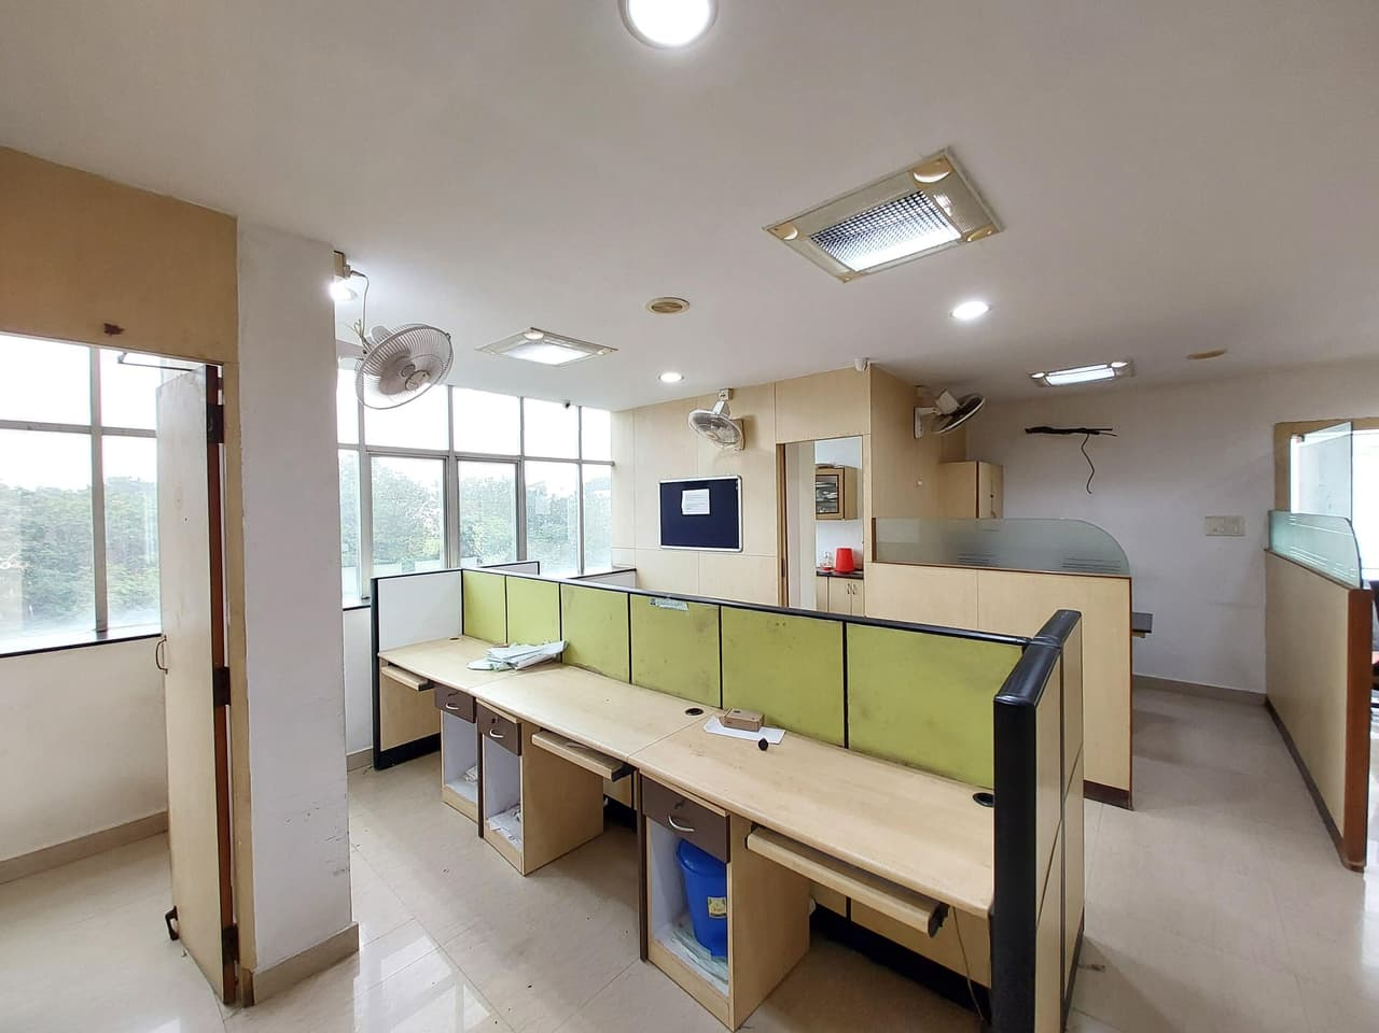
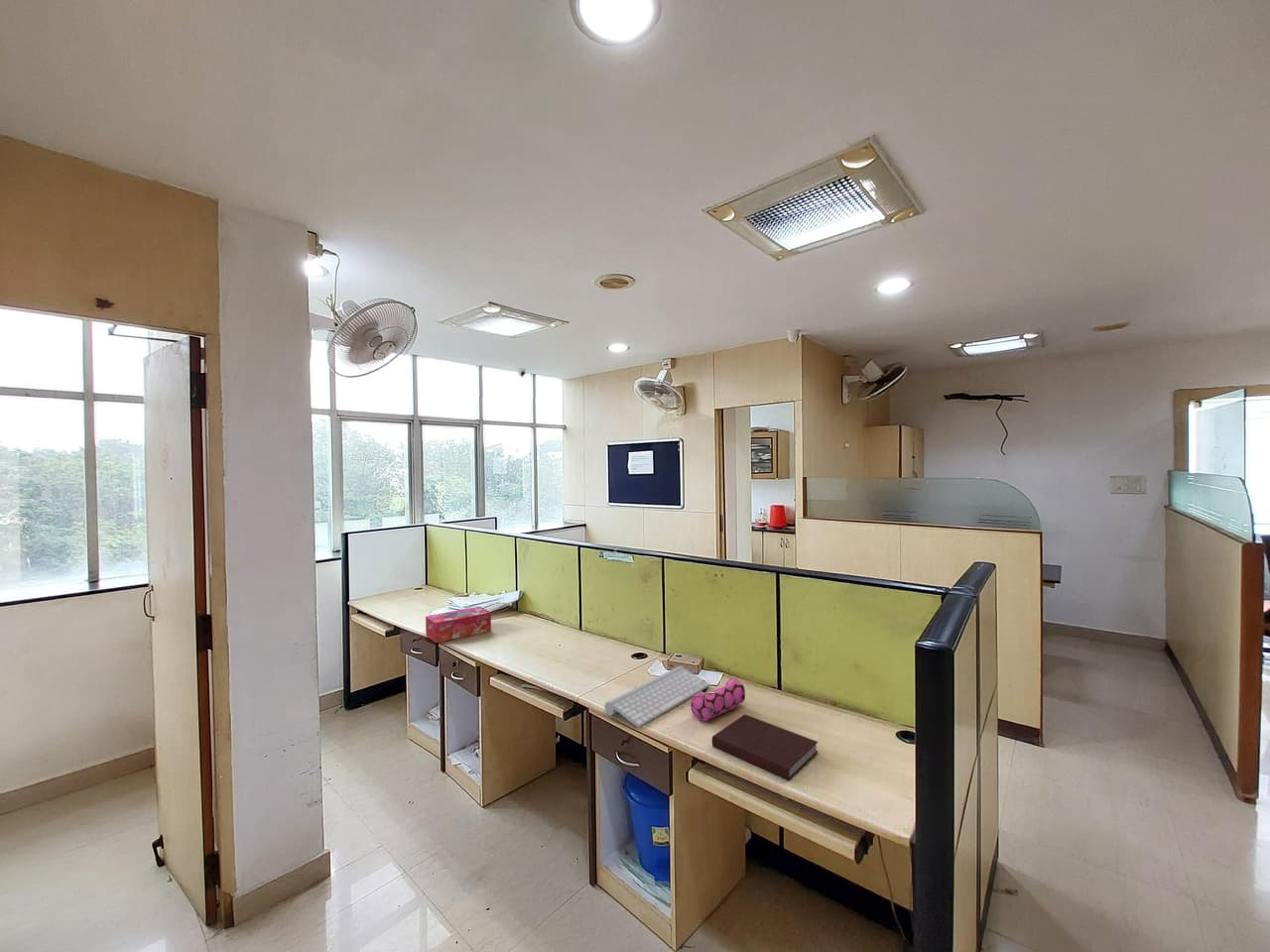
+ keyboard [603,665,710,729]
+ notebook [711,714,819,781]
+ tissue box [425,606,492,644]
+ pencil case [690,678,746,722]
